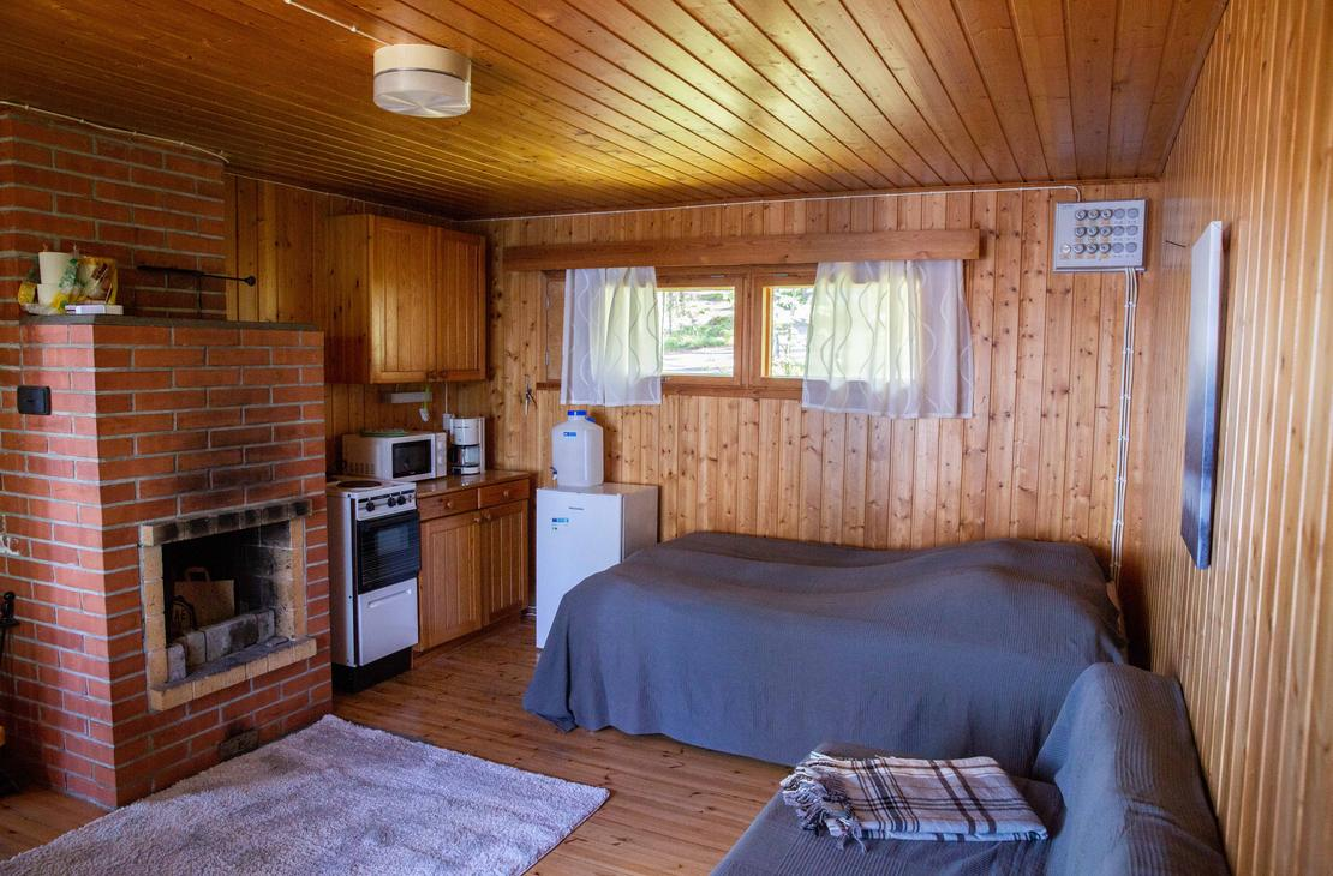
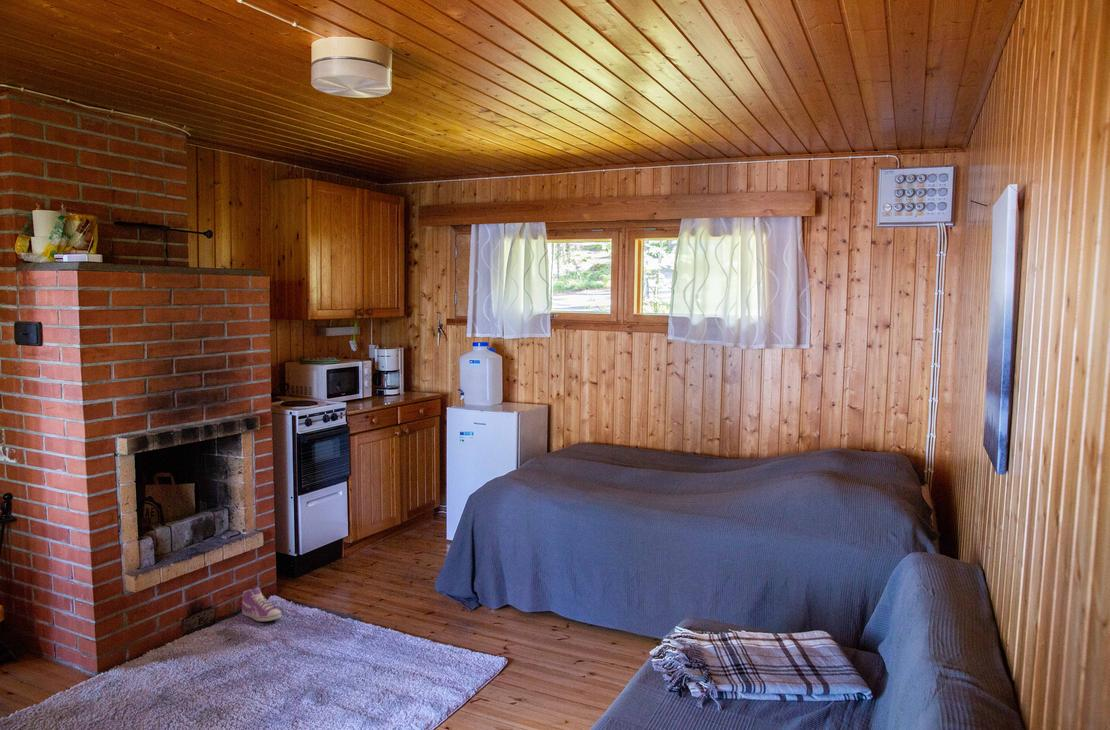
+ sneaker [241,585,282,622]
